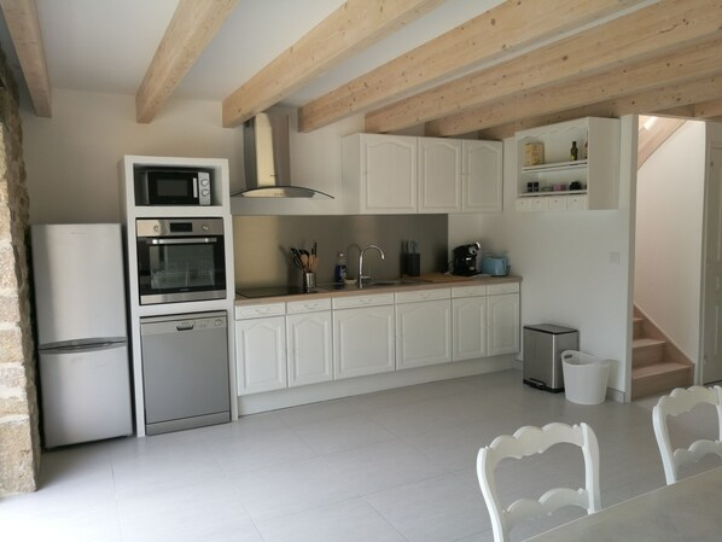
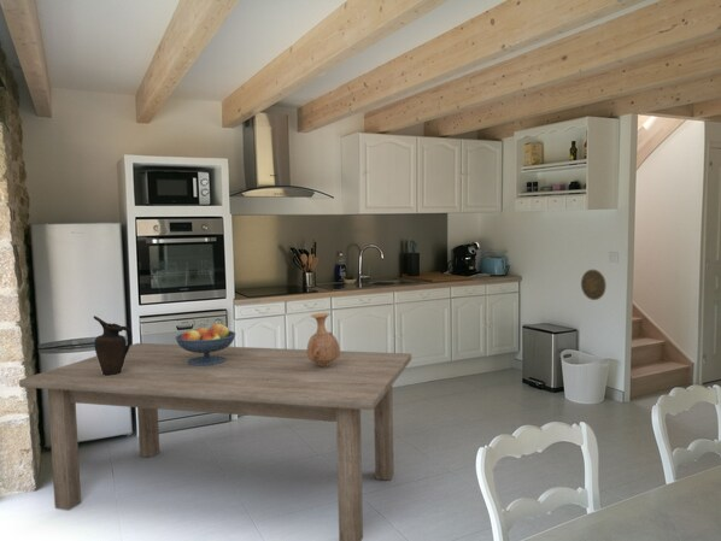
+ dining table [18,342,412,541]
+ decorative plate [580,269,608,301]
+ fruit bowl [174,322,236,365]
+ ceramic pitcher [93,314,133,376]
+ vase [306,312,341,367]
